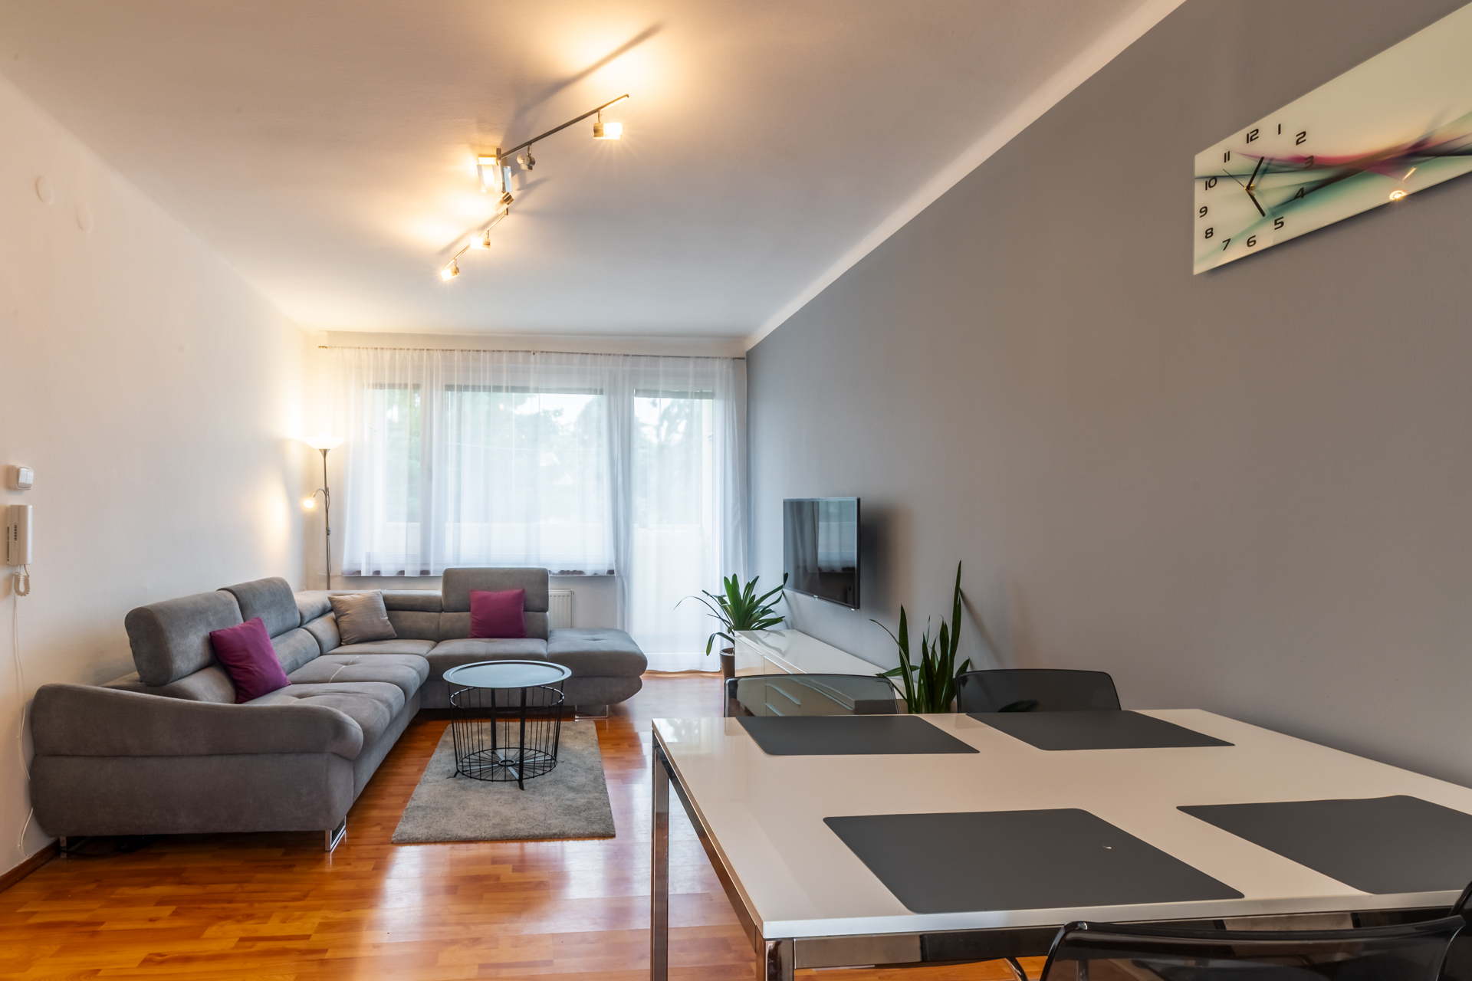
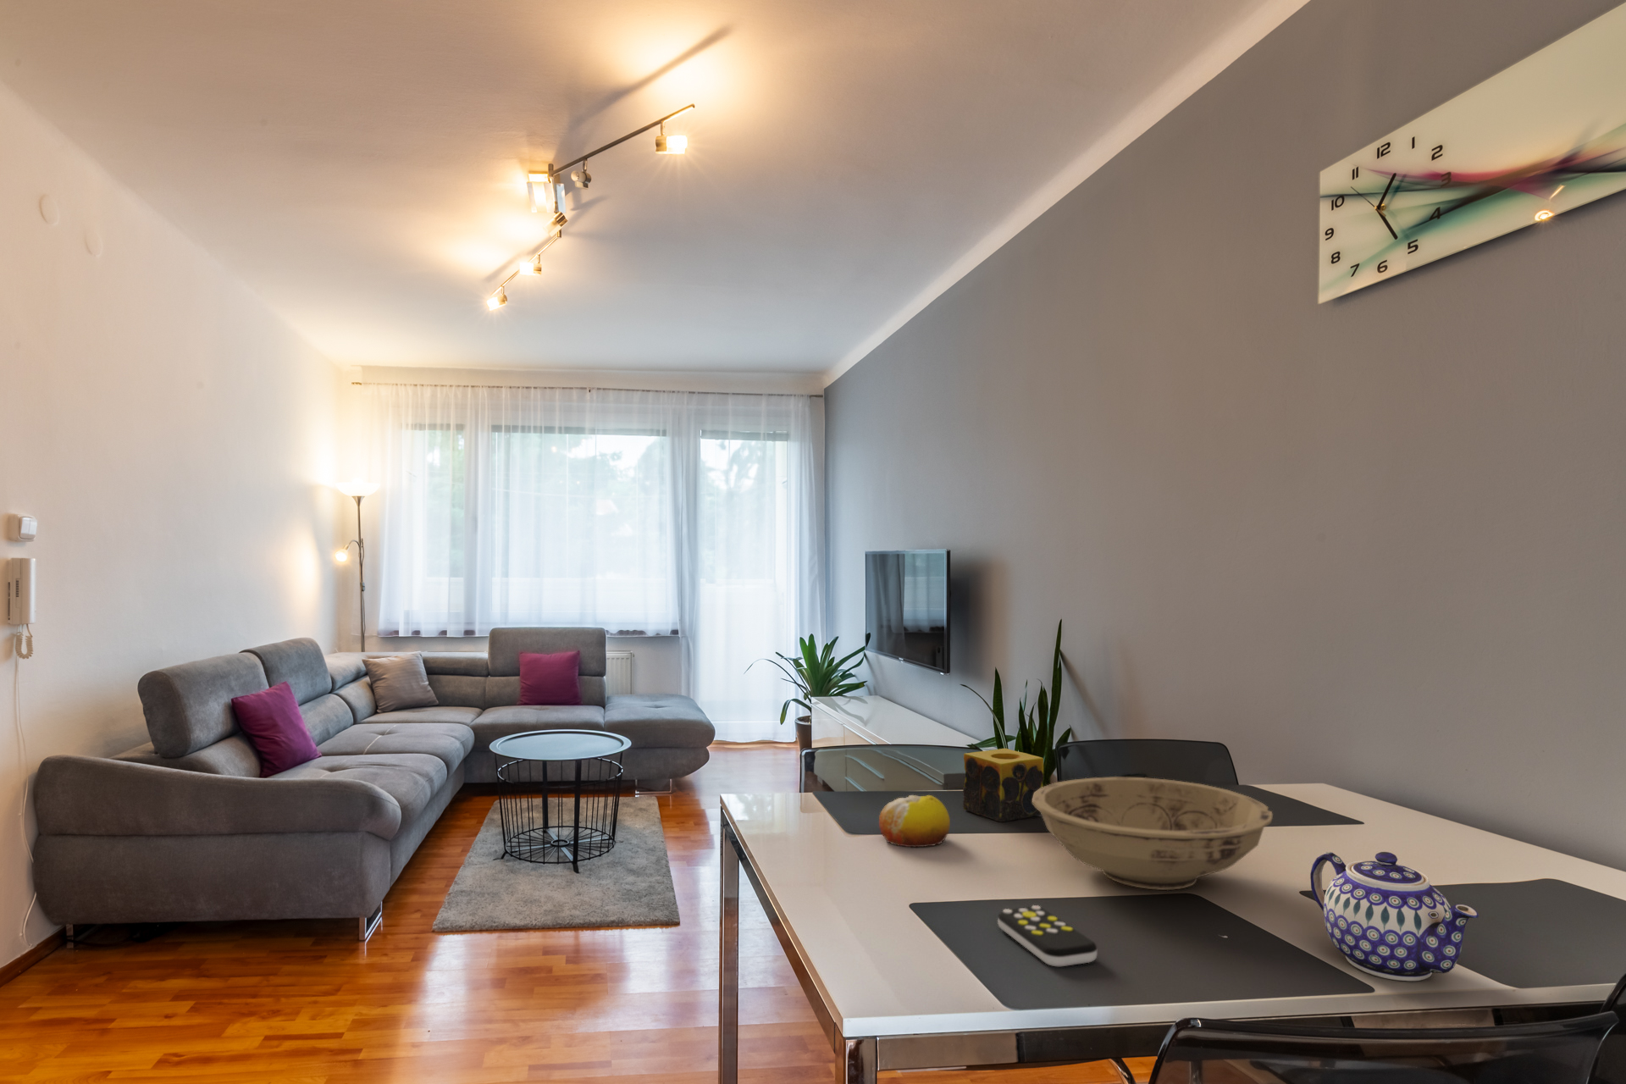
+ fruit [878,795,951,848]
+ remote control [997,905,1097,967]
+ candle [962,748,1044,823]
+ bowl [1032,775,1274,890]
+ teapot [1309,851,1480,981]
